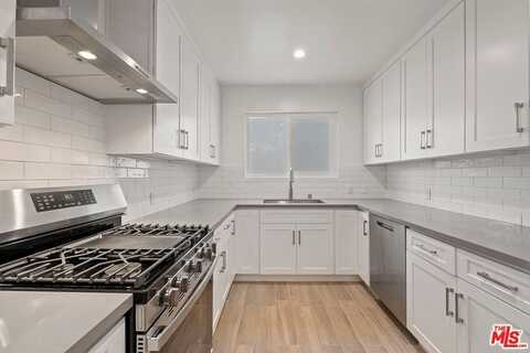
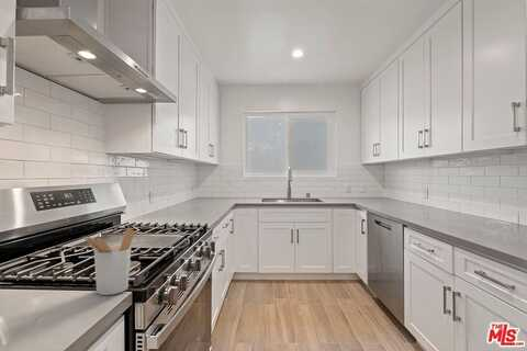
+ utensil holder [82,228,135,296]
